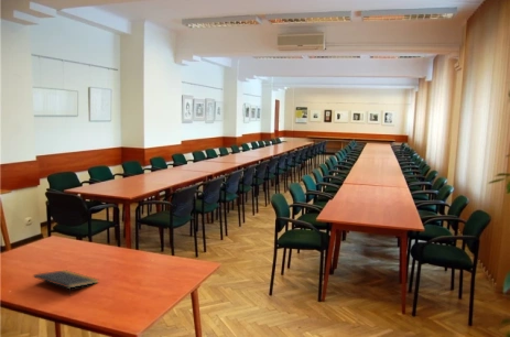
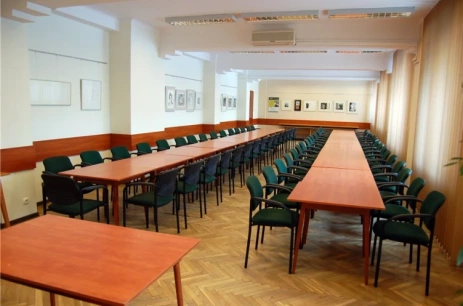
- notepad [32,269,99,296]
